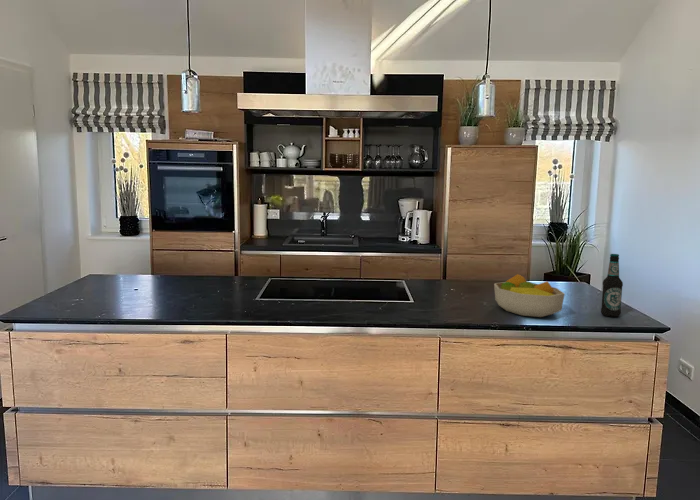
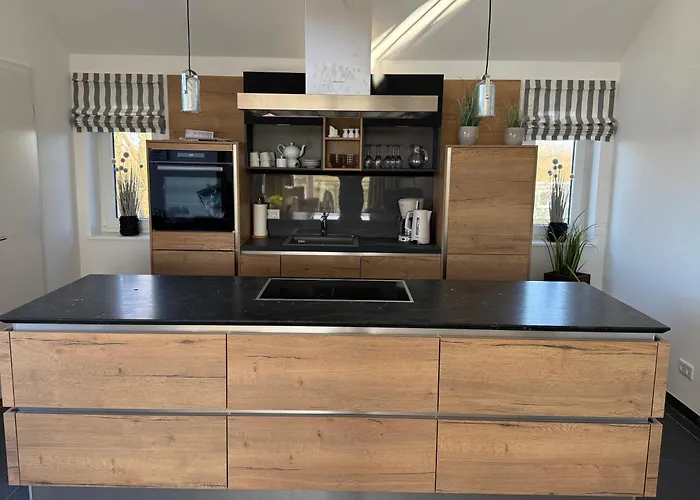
- fruit bowl [493,273,566,318]
- bottle [600,253,624,318]
